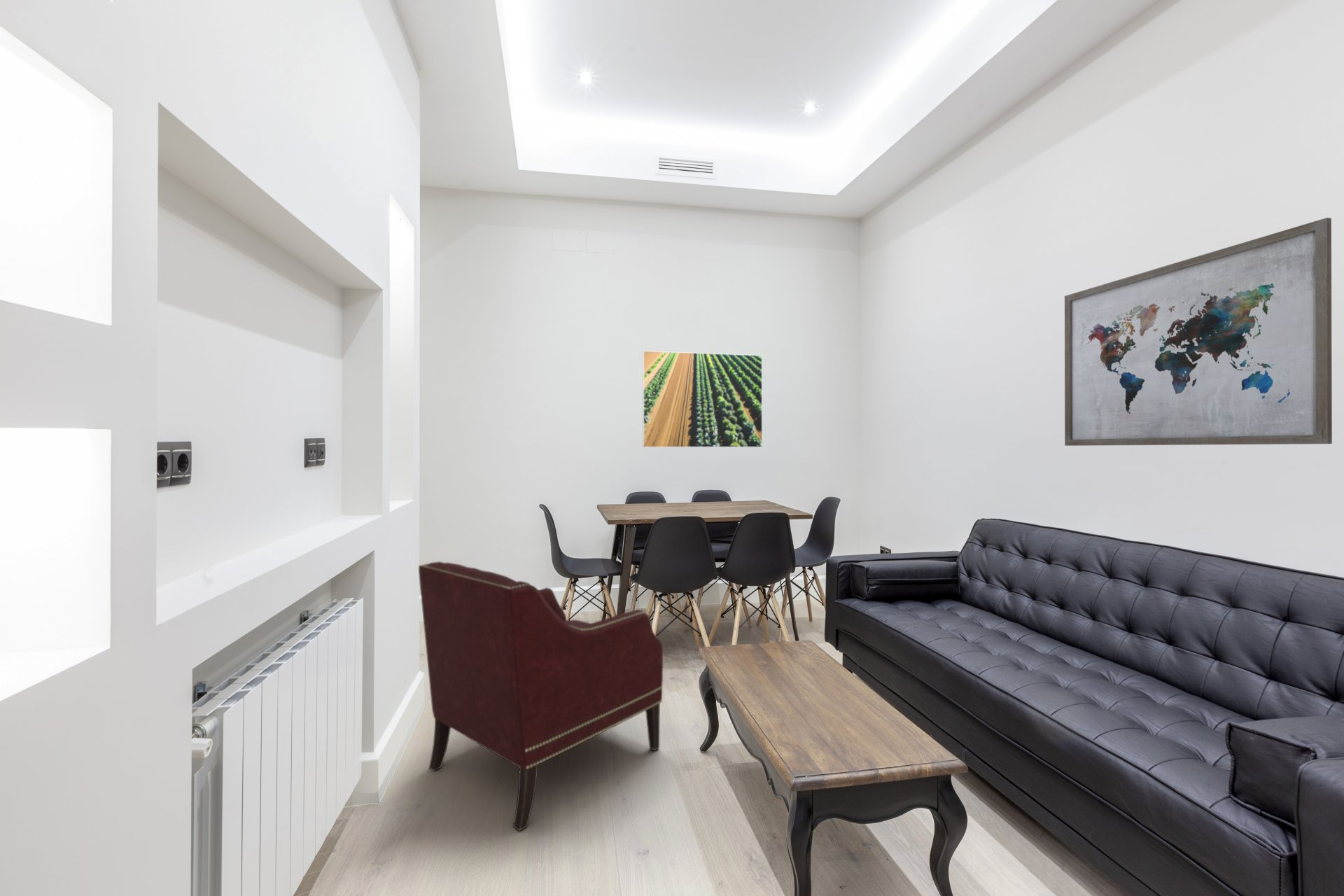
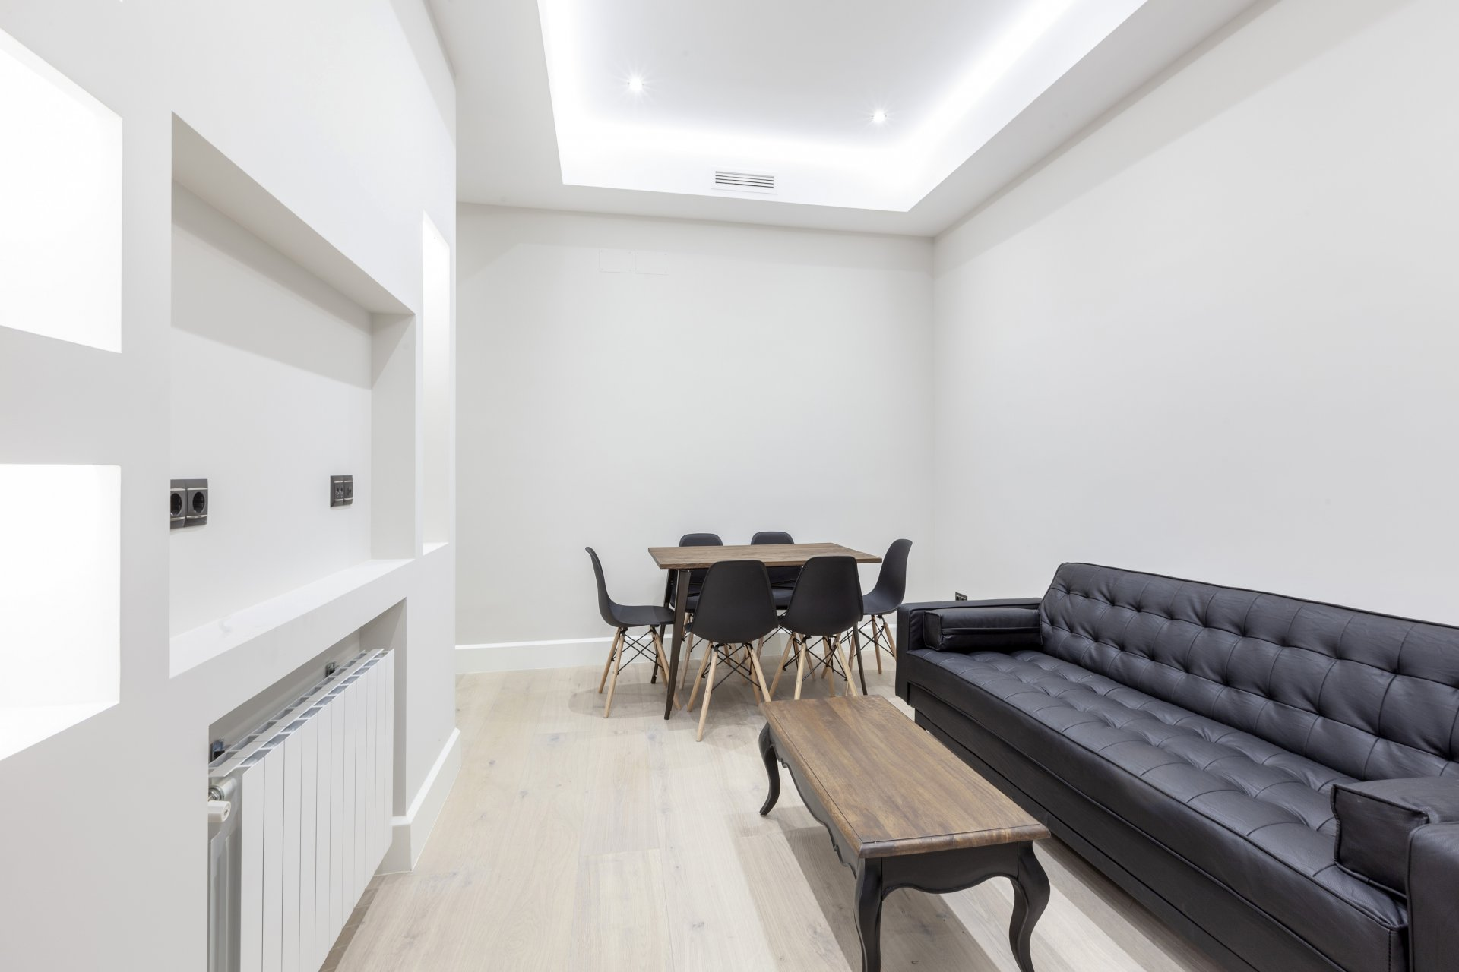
- armchair [418,561,664,832]
- wall art [1064,217,1333,447]
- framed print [642,350,763,448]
